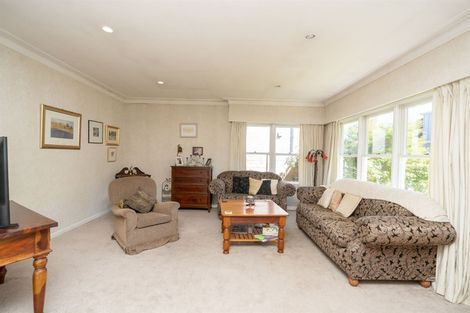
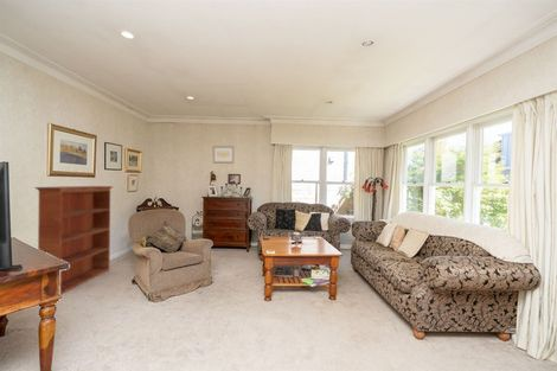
+ bookcase [33,185,115,295]
